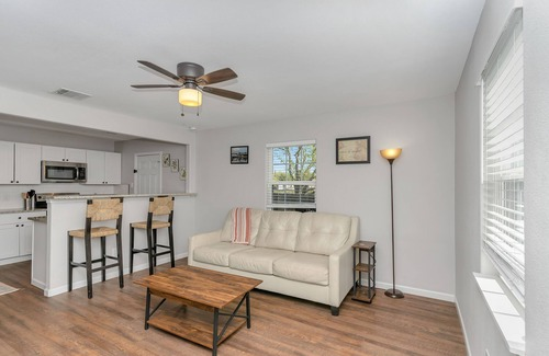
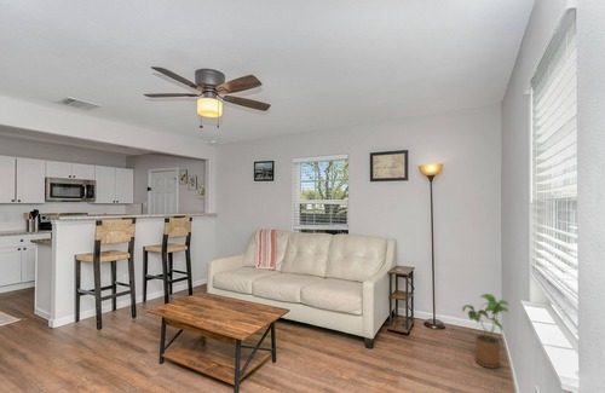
+ house plant [461,293,511,369]
